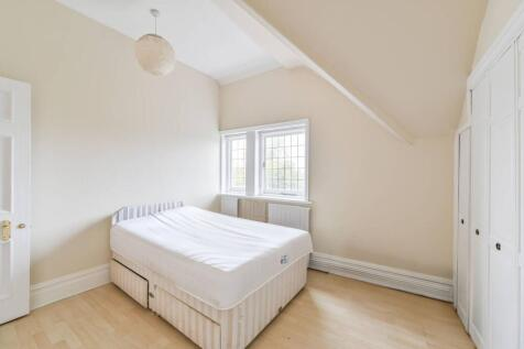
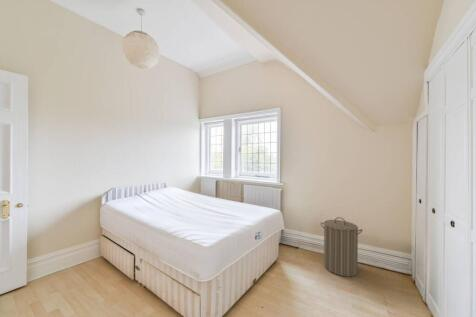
+ laundry hamper [320,216,363,278]
